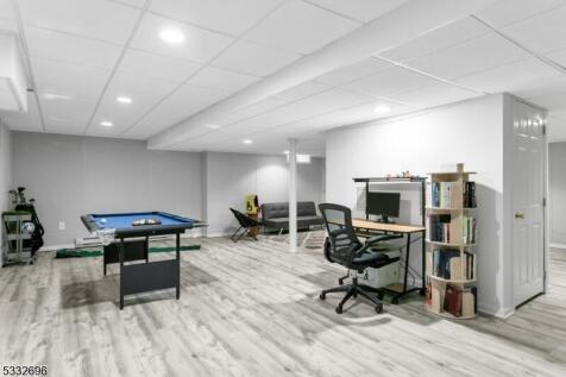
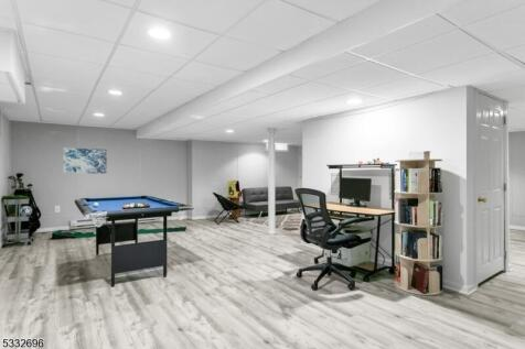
+ wall art [62,146,108,175]
